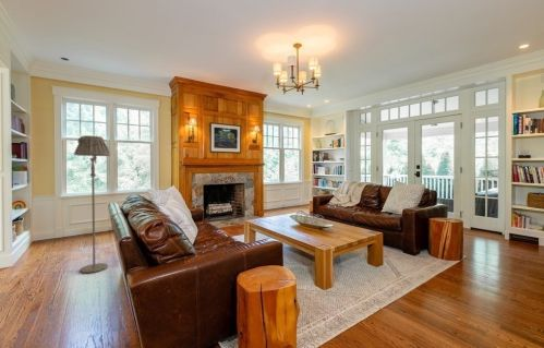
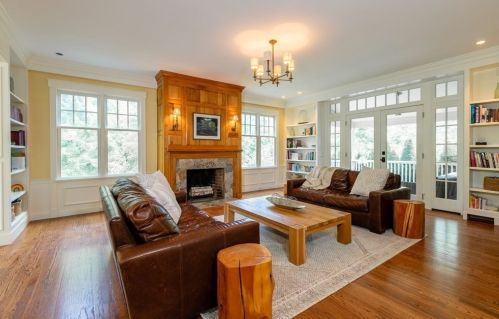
- floor lamp [73,134,111,274]
